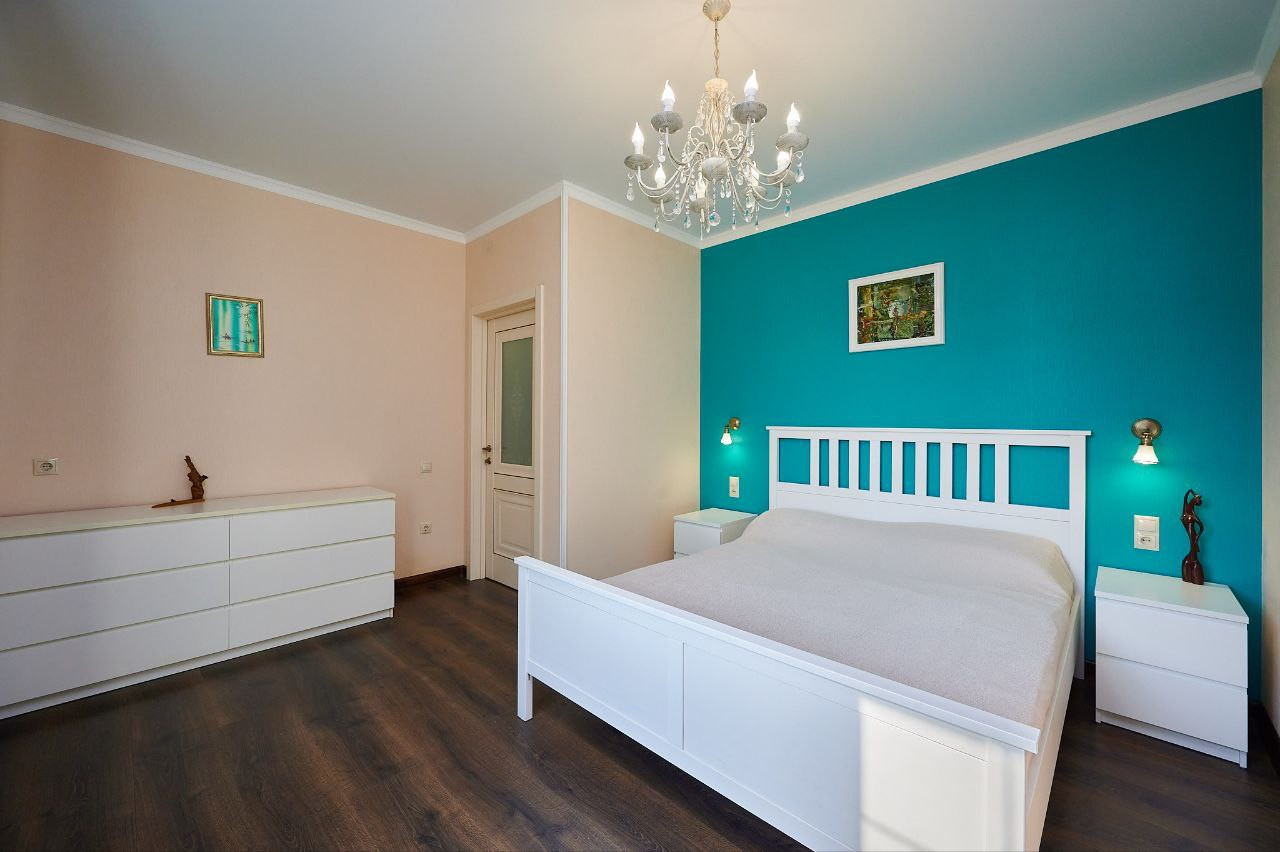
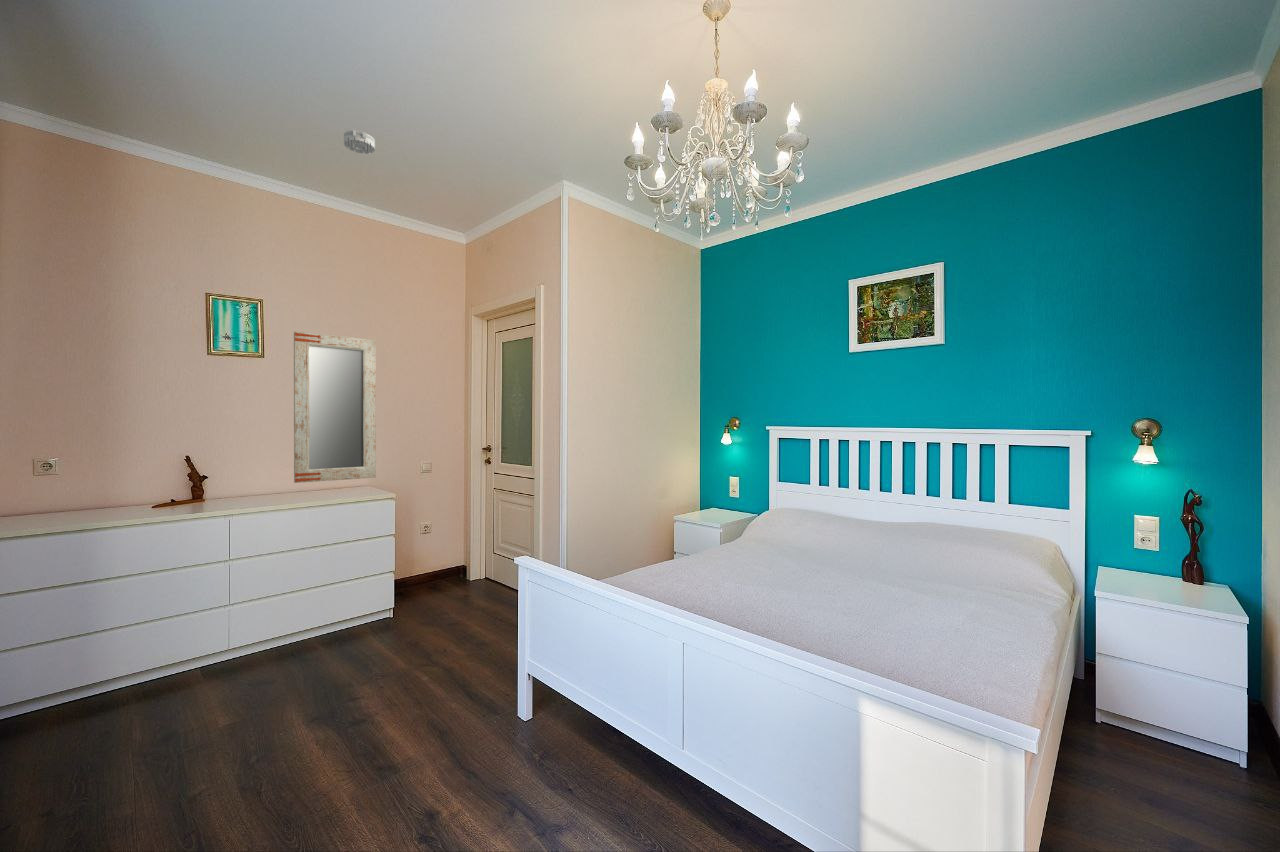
+ smoke detector [343,129,376,155]
+ home mirror [293,330,377,484]
